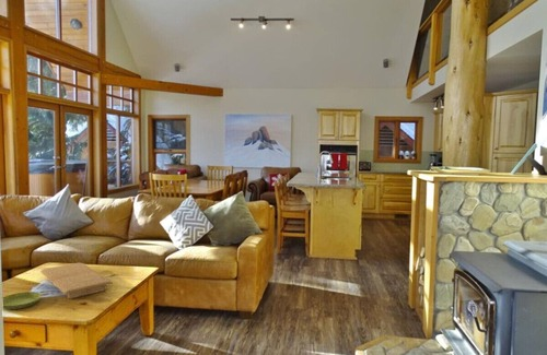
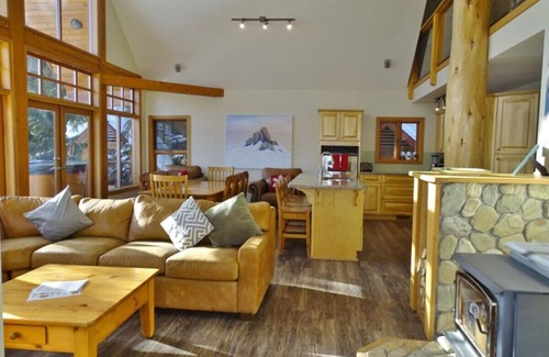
- saucer [2,291,43,310]
- cutting board [39,261,114,299]
